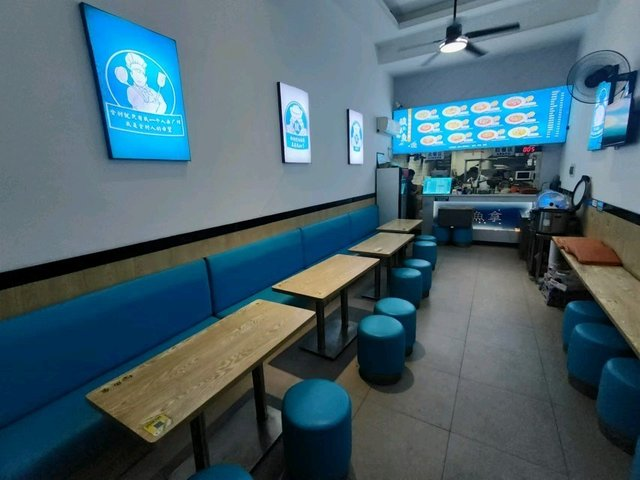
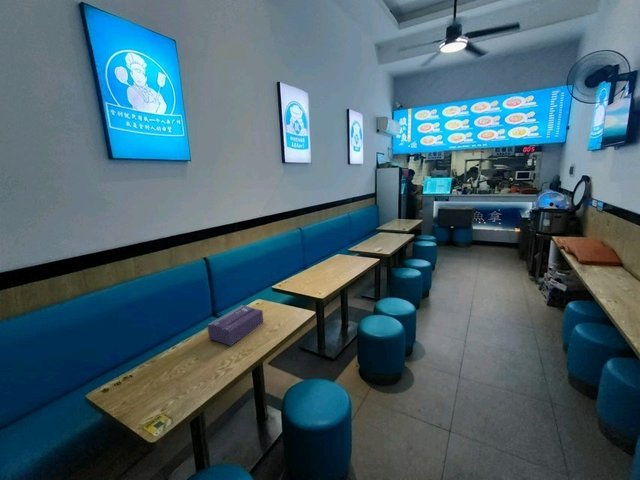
+ tissue box [206,304,264,347]
